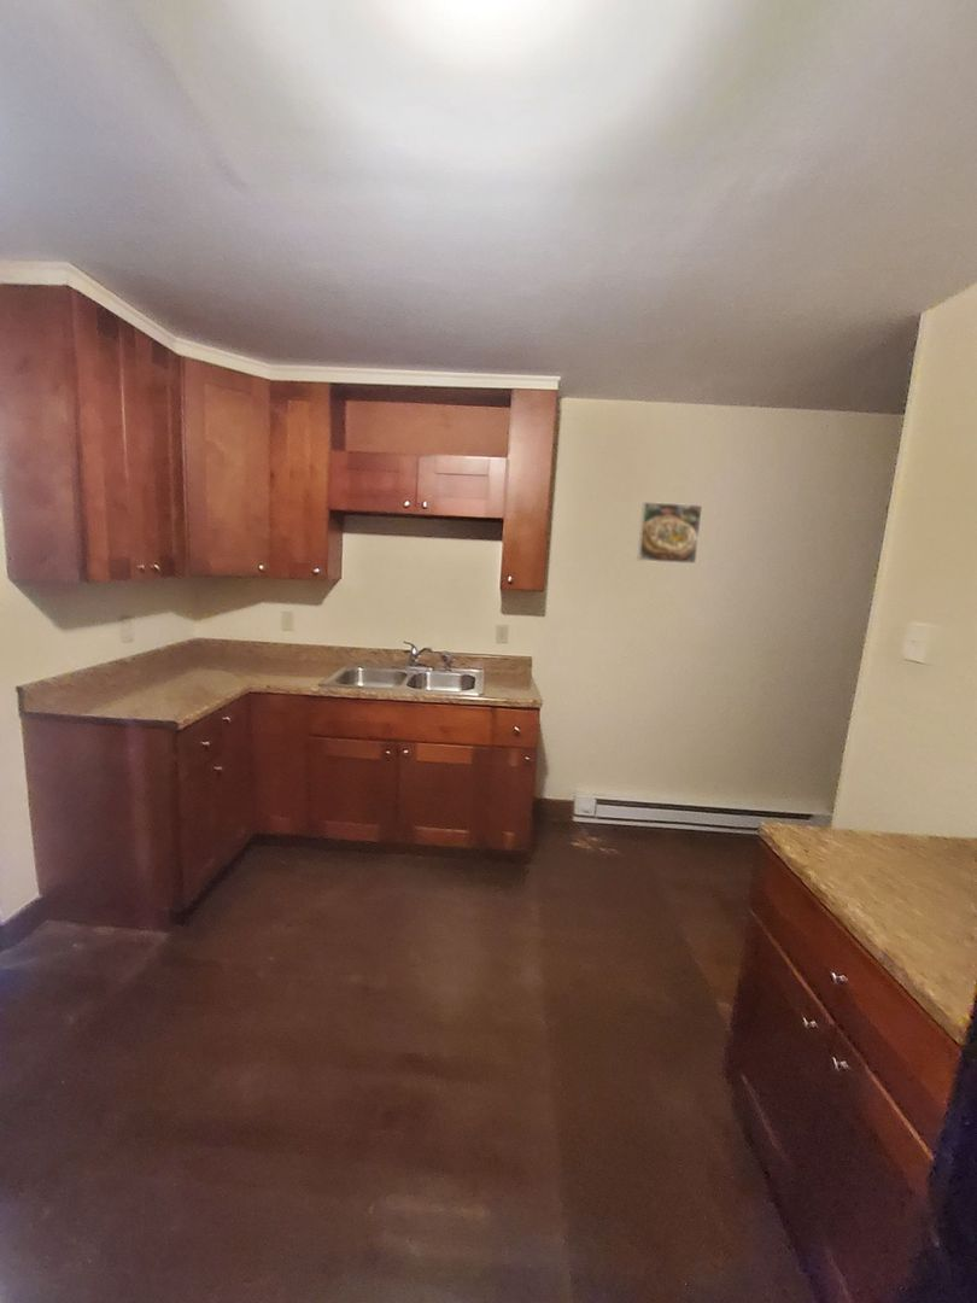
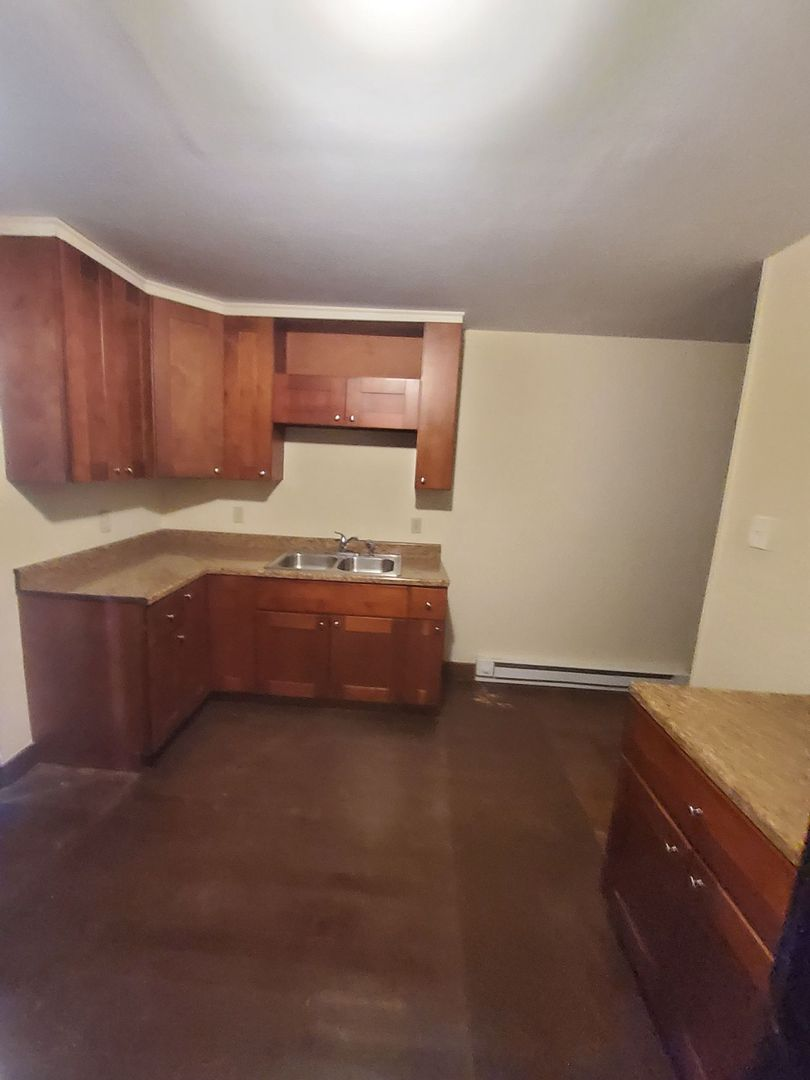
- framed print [636,501,703,565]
